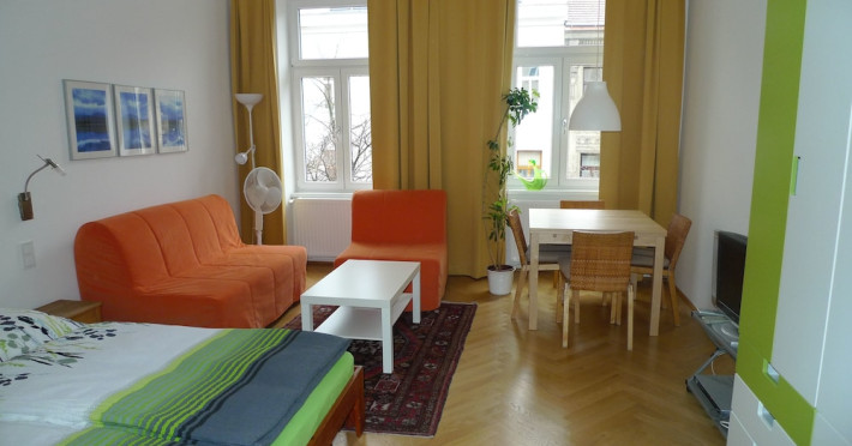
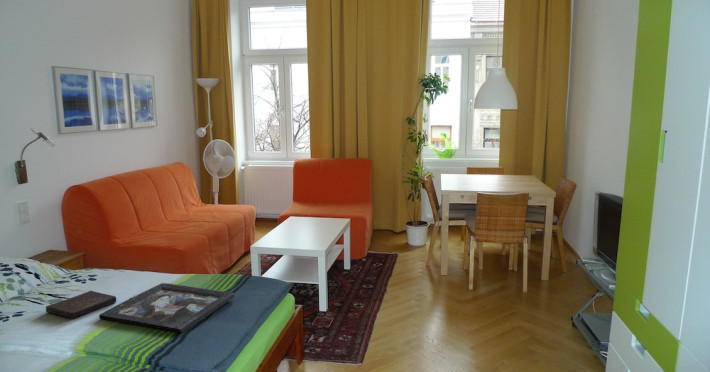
+ framed painting [98,282,235,333]
+ book [45,290,117,320]
